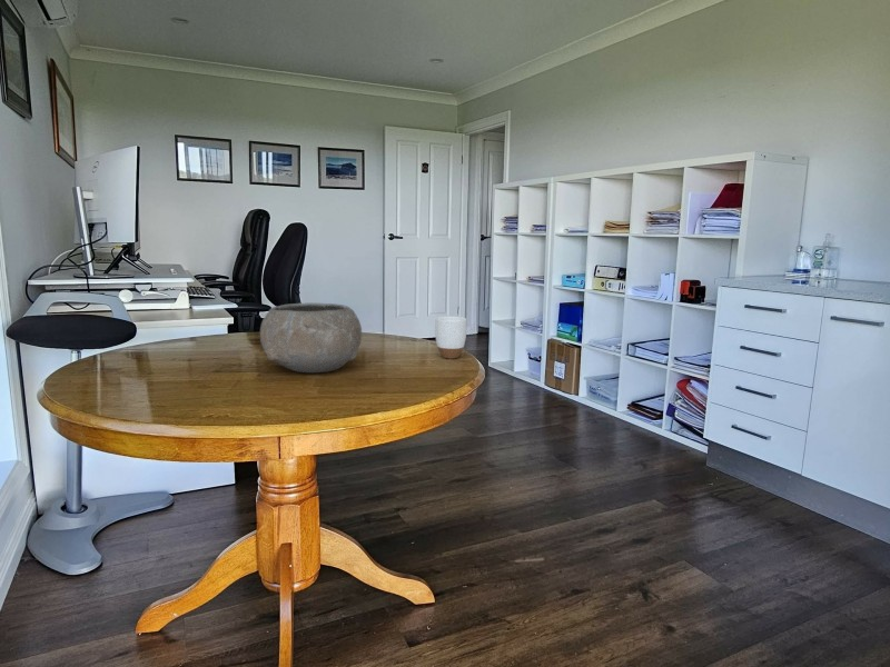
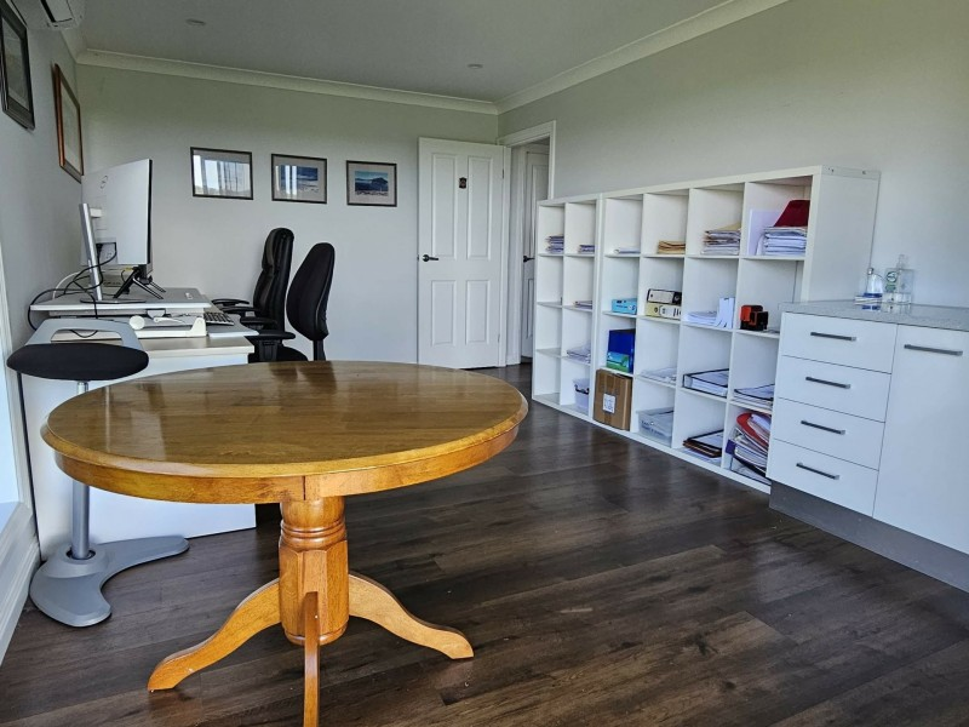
- mug [434,316,467,360]
- bowl [259,302,364,374]
